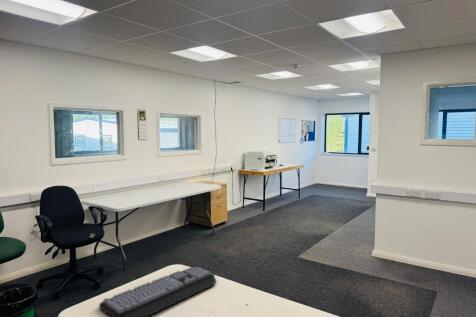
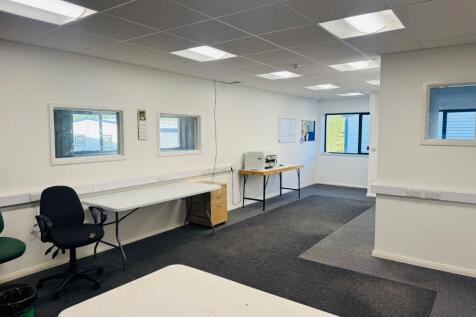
- keyboard [98,266,217,317]
